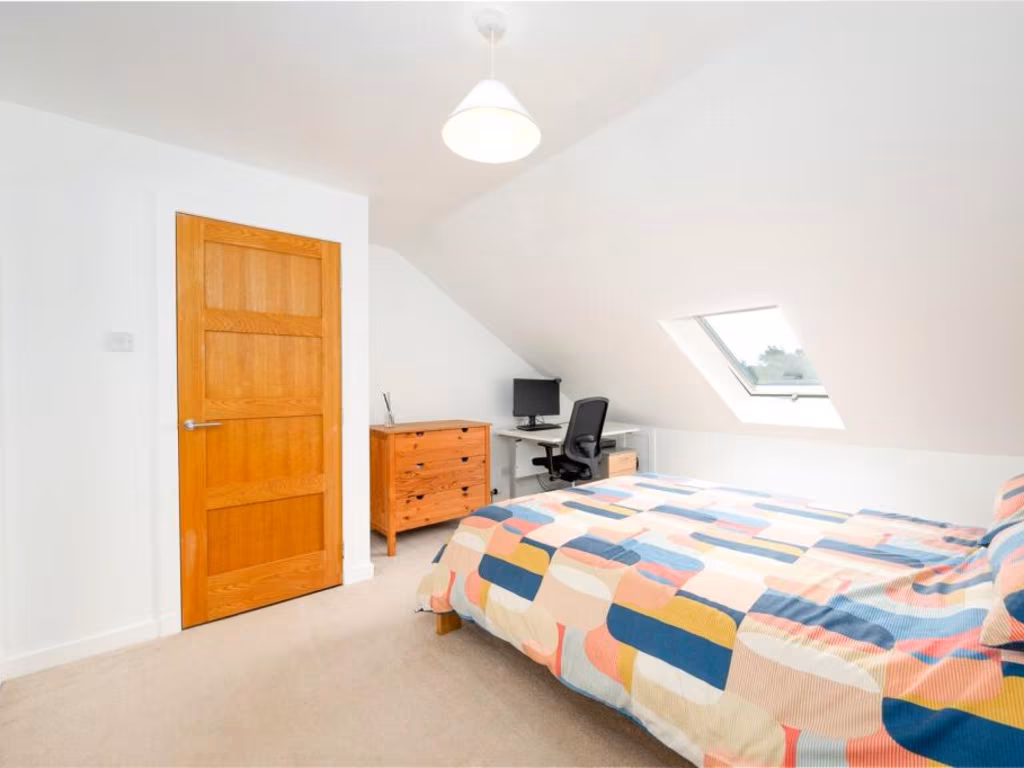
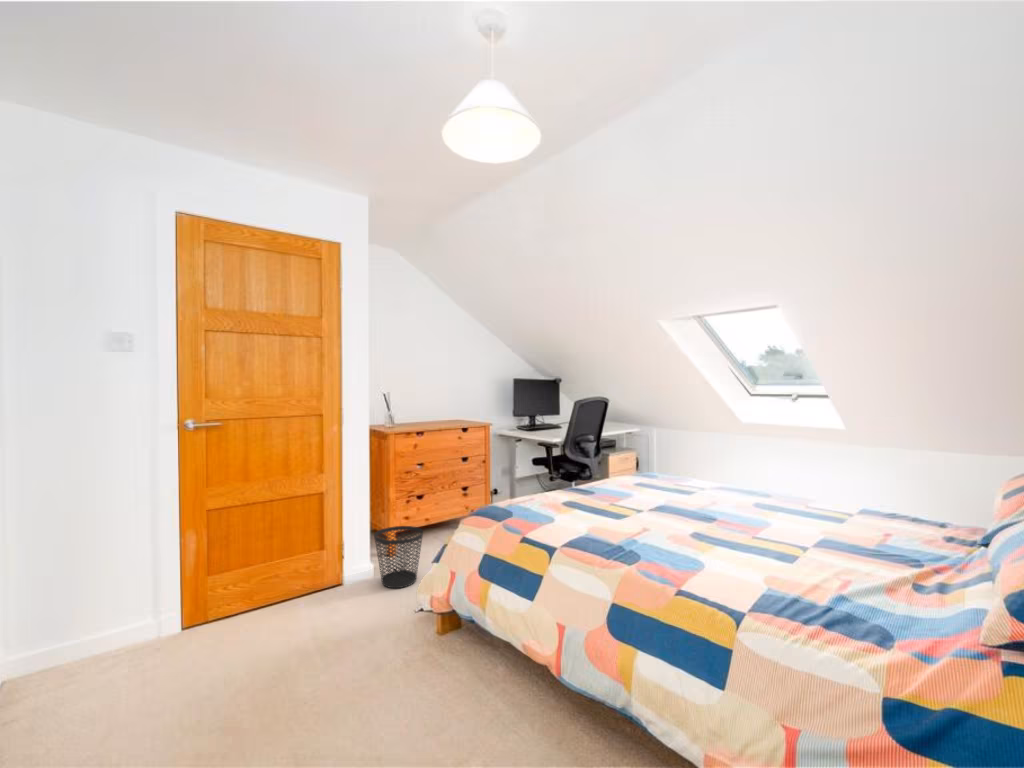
+ wastebasket [373,525,424,589]
